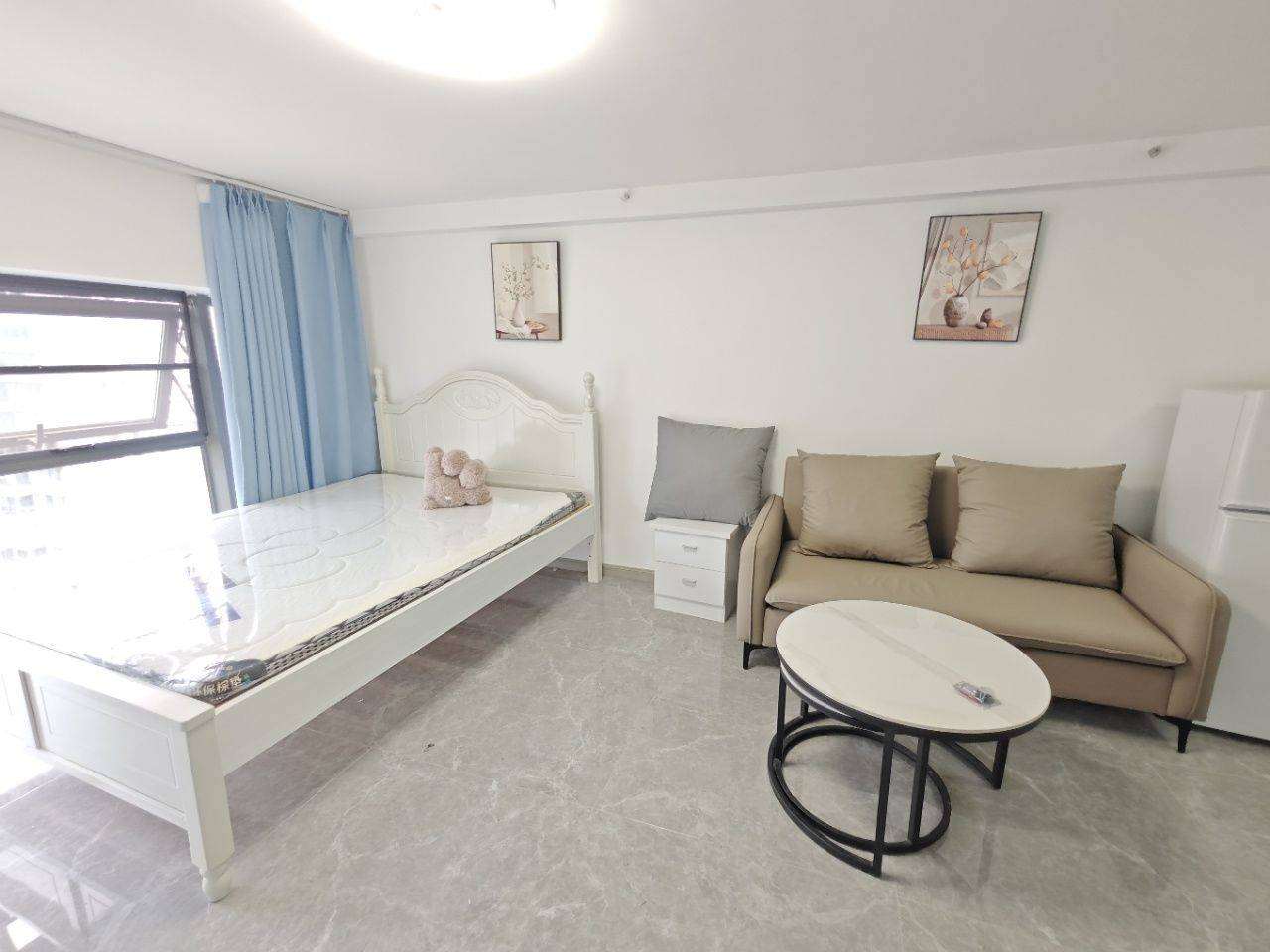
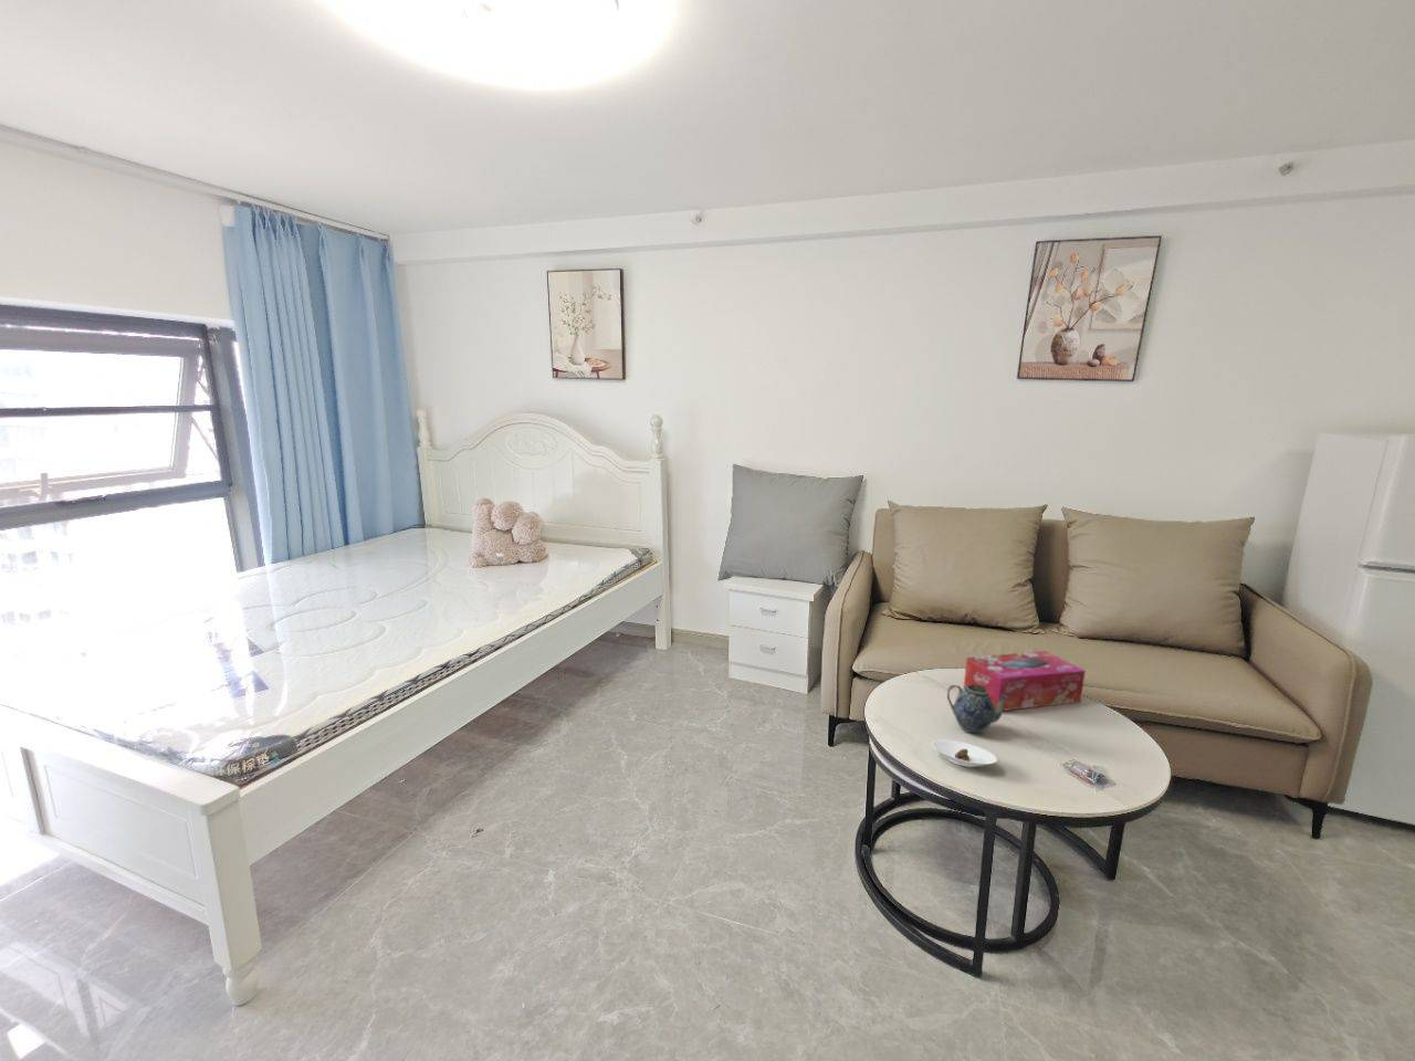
+ tissue box [962,650,1086,712]
+ saucer [930,738,998,768]
+ teapot [946,684,1008,734]
